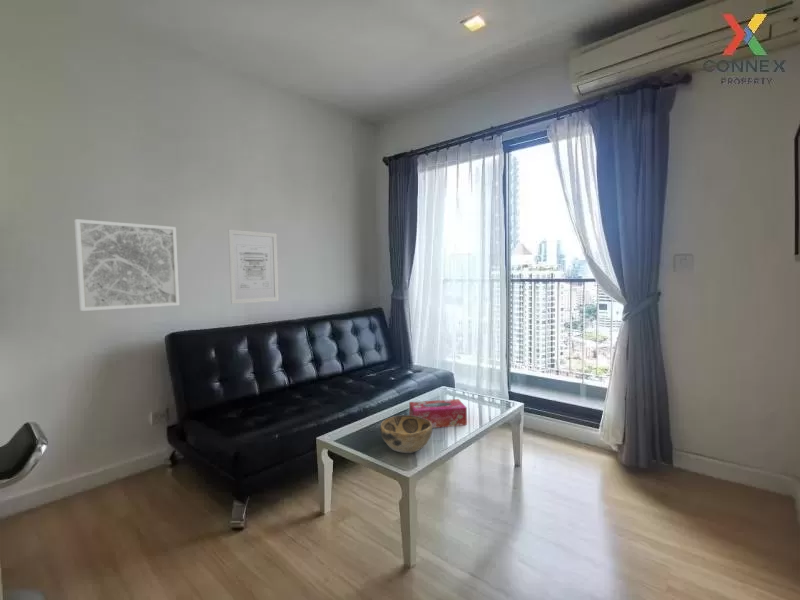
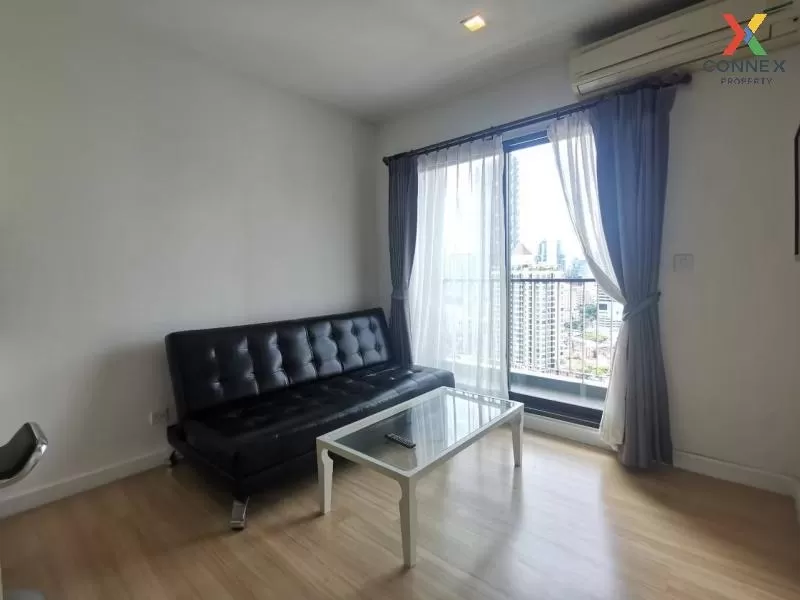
- wall art [227,229,280,305]
- decorative bowl [379,414,433,454]
- tissue box [408,398,468,429]
- wall art [73,218,180,312]
